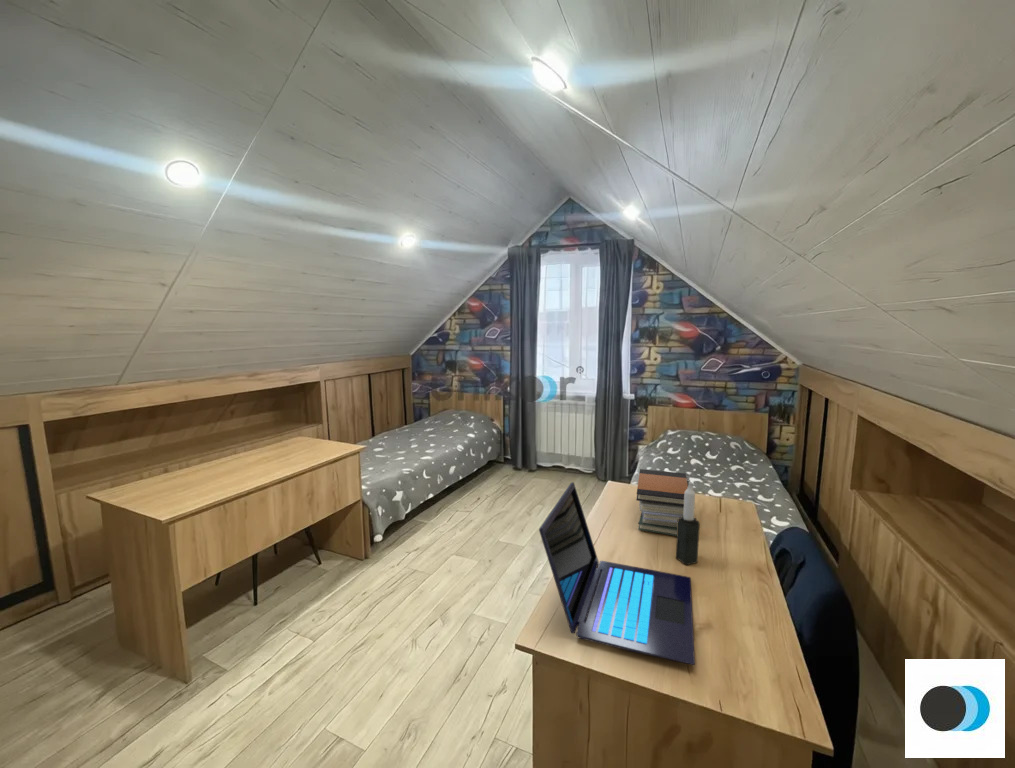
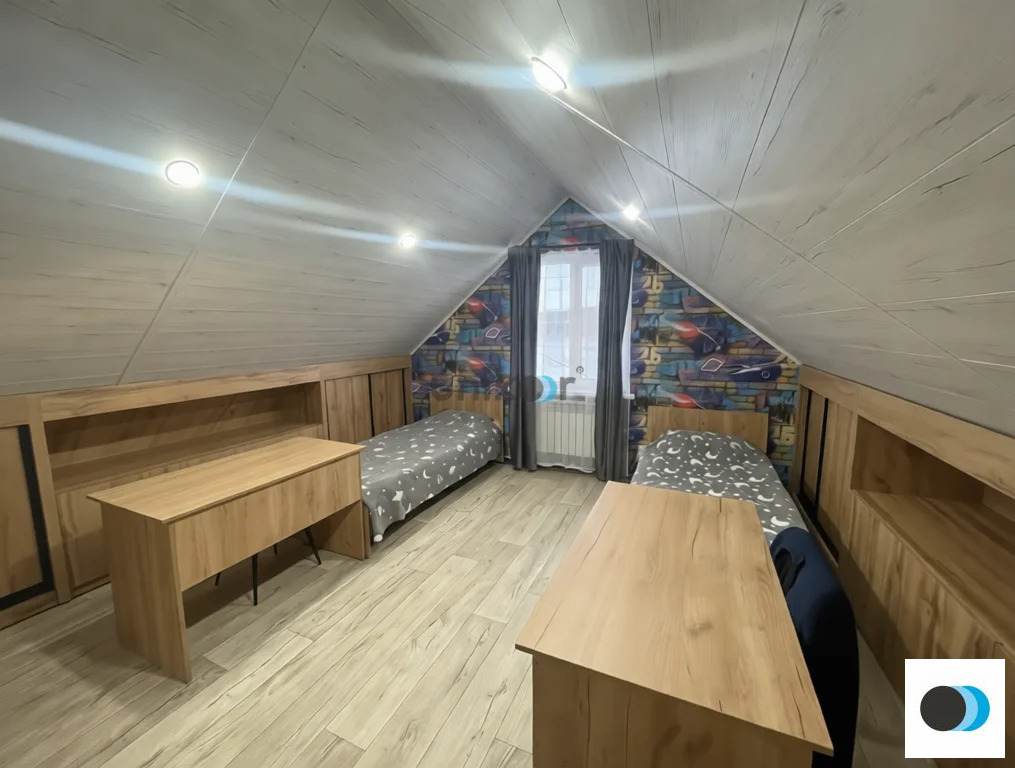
- book stack [635,468,690,537]
- candle [675,481,701,566]
- laptop [538,481,696,666]
